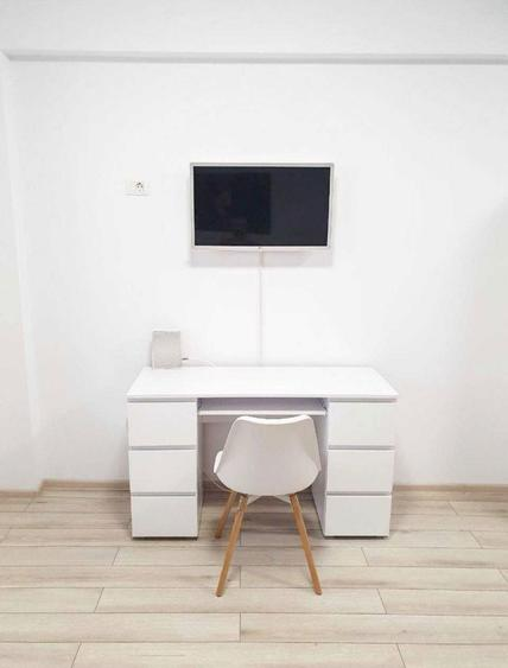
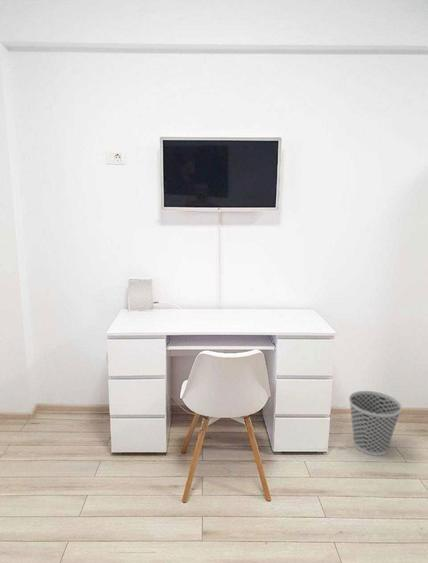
+ wastebasket [348,390,403,457]
